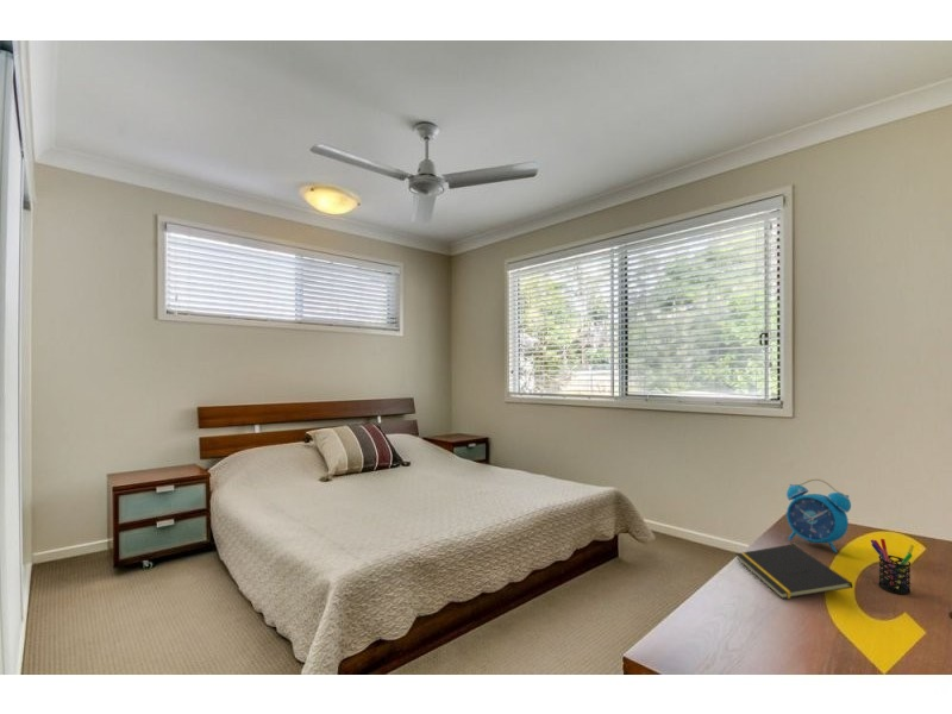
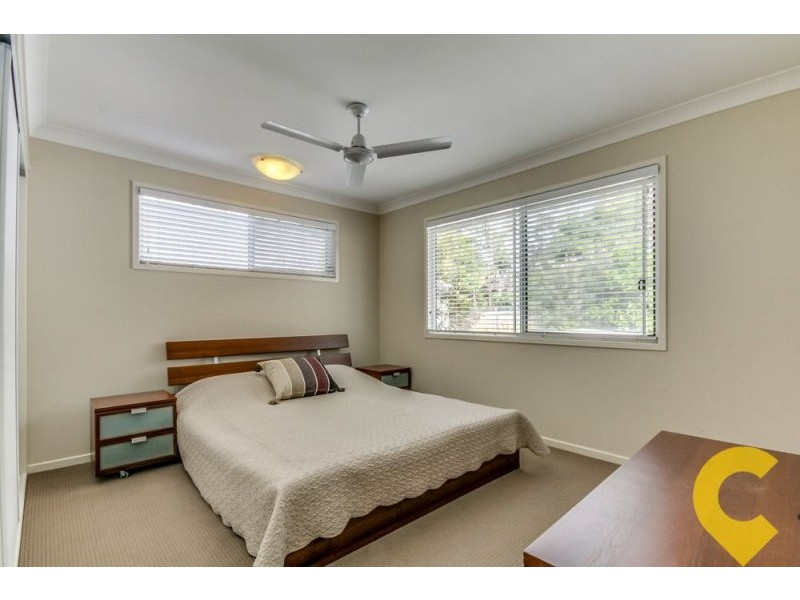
- pen holder [870,538,915,595]
- alarm clock [785,477,852,553]
- notepad [734,543,853,600]
